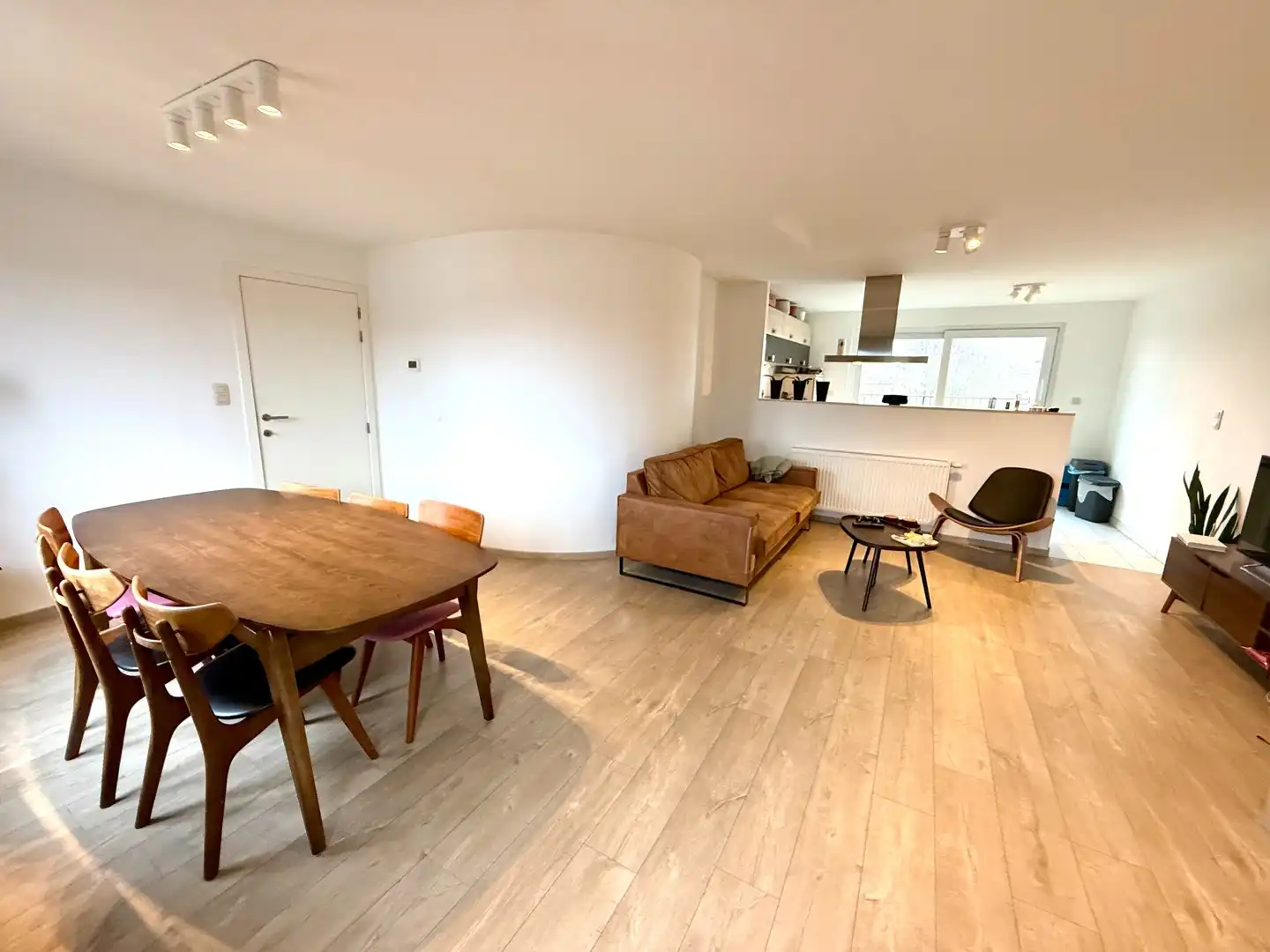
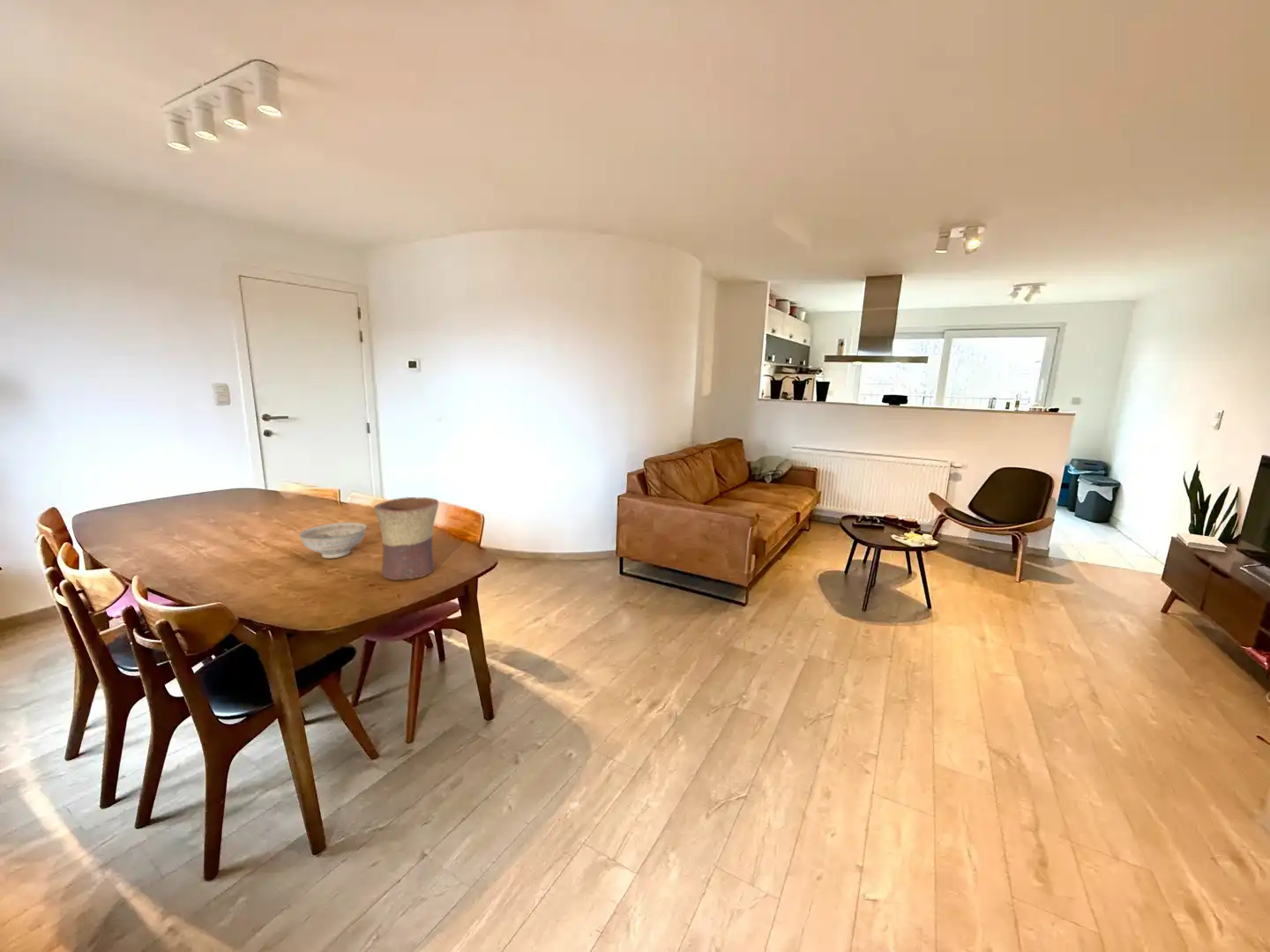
+ decorative bowl [298,522,368,559]
+ flower pot [373,496,439,581]
